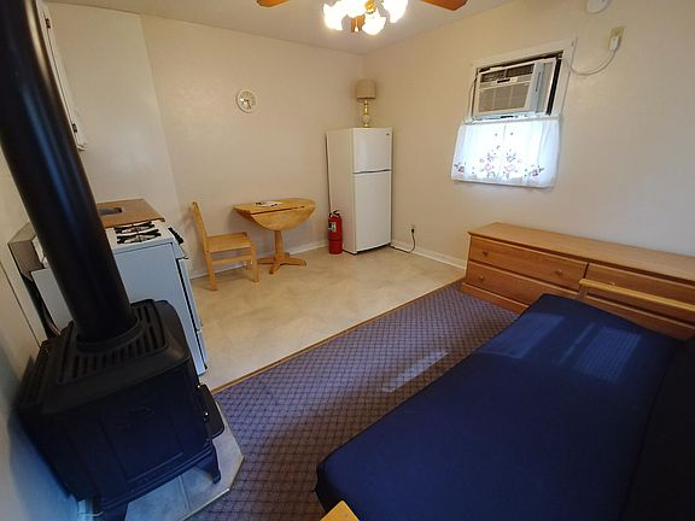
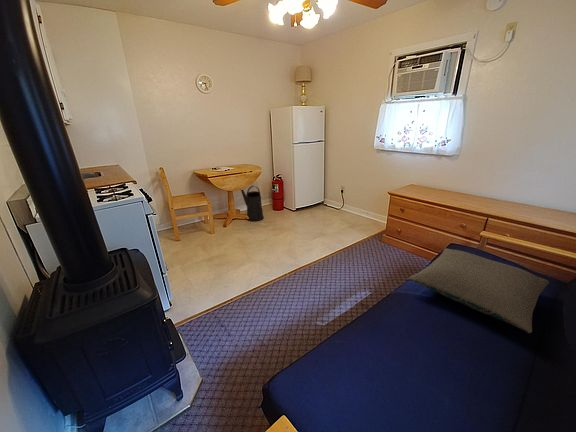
+ pillow [408,247,550,334]
+ watering can [240,185,265,222]
